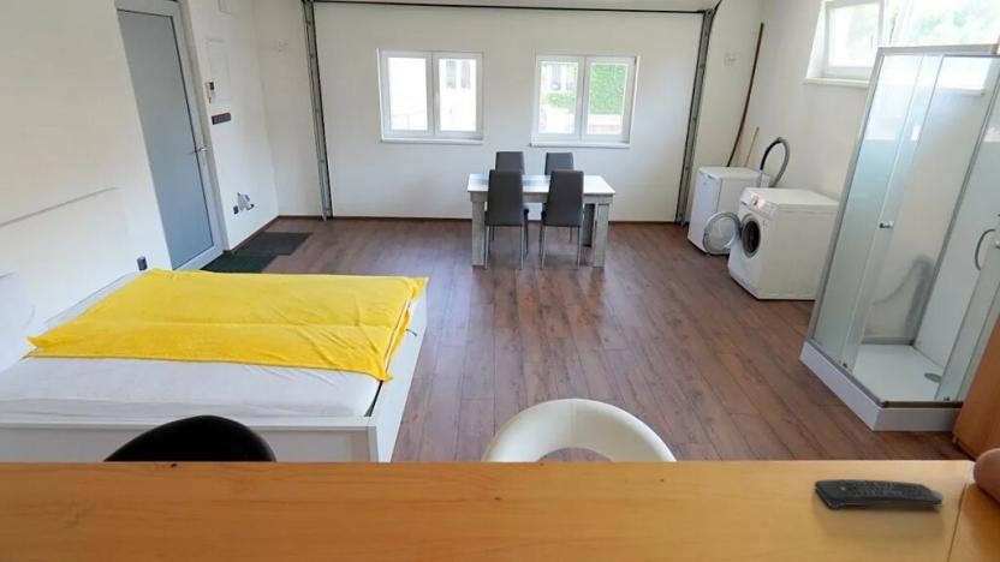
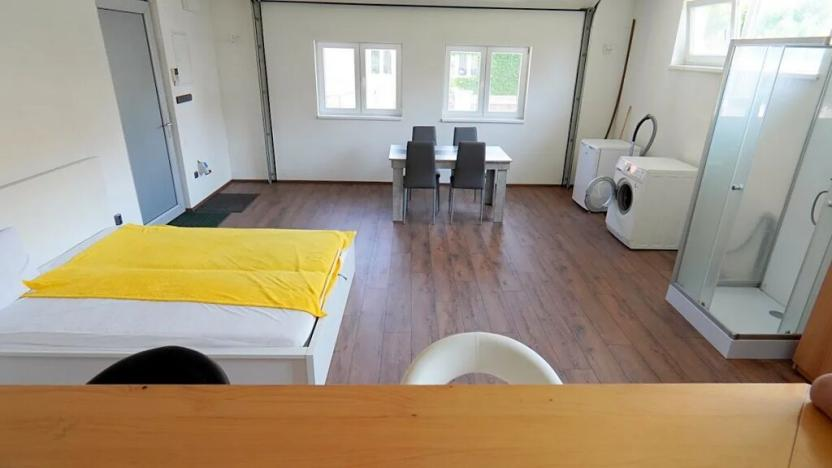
- remote control [812,478,946,509]
